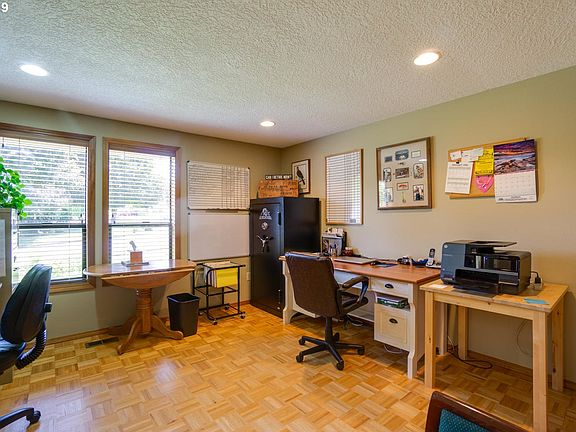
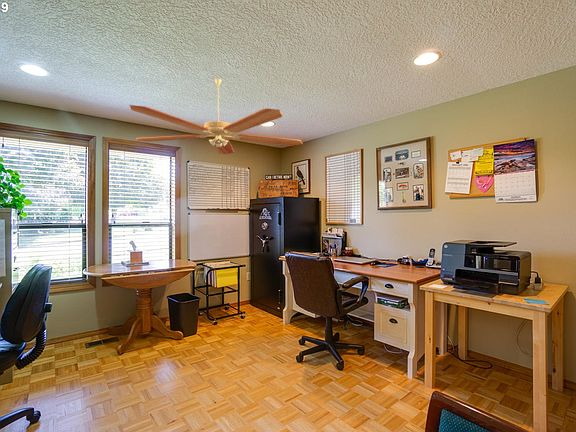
+ ceiling fan [129,78,304,155]
